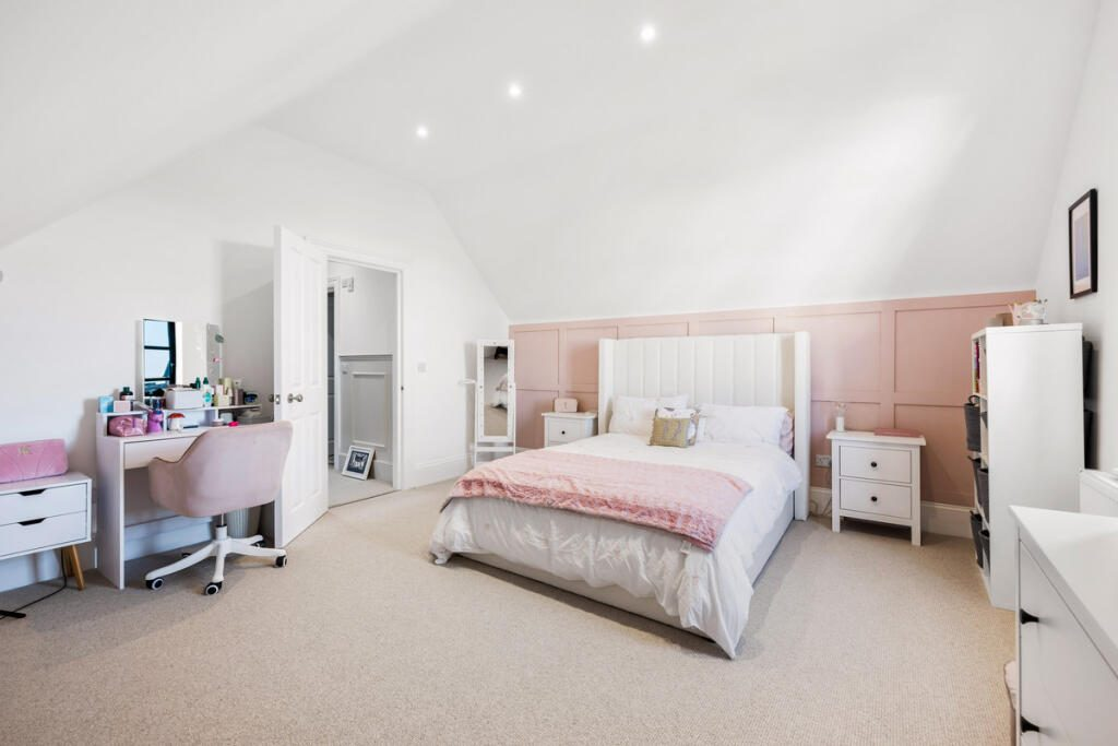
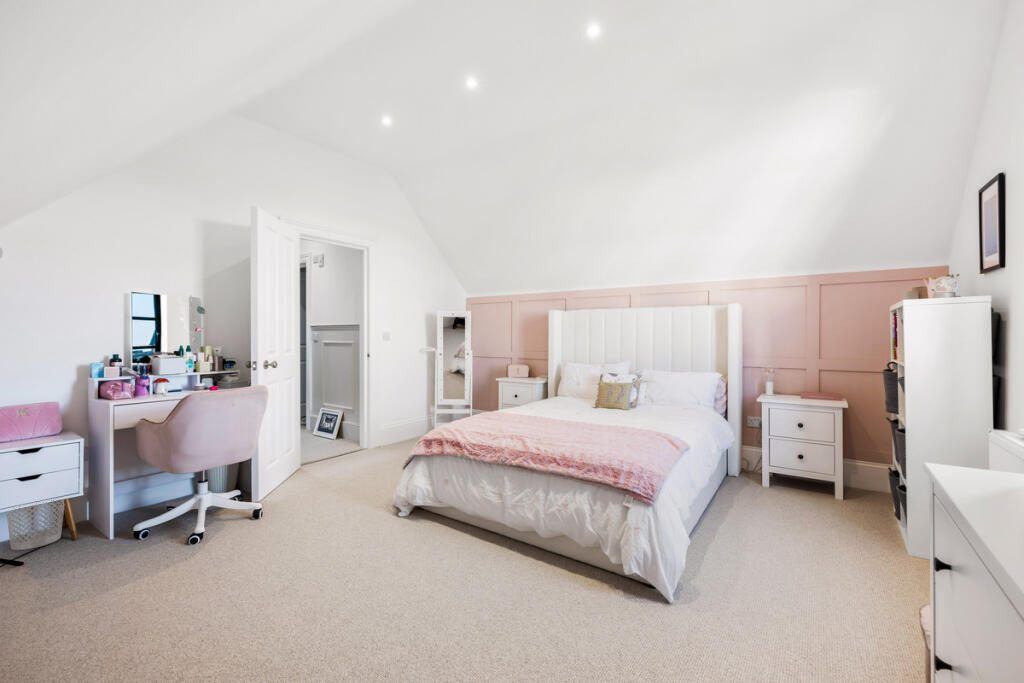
+ wastebasket [5,499,65,551]
